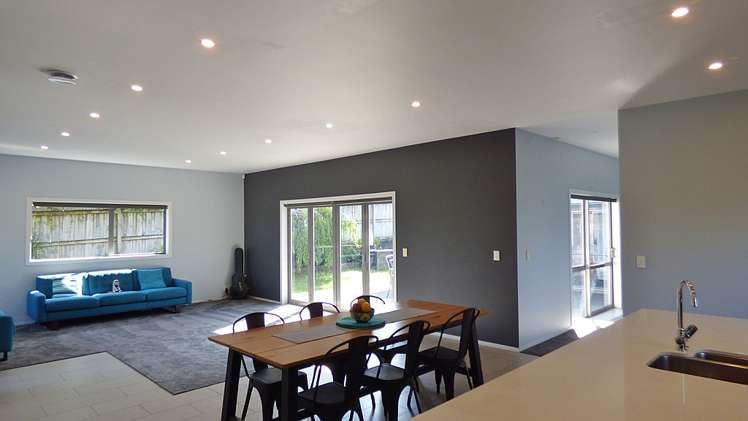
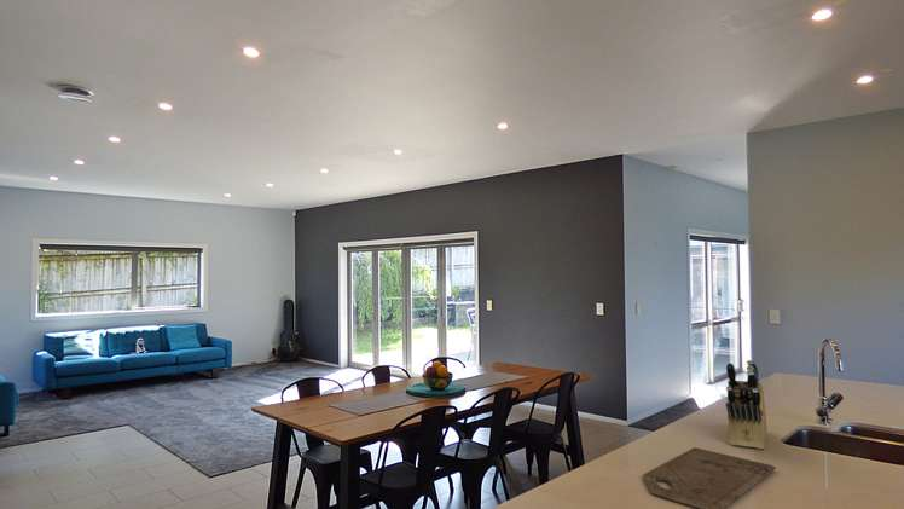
+ knife block [725,359,767,450]
+ cutting board [642,446,777,509]
